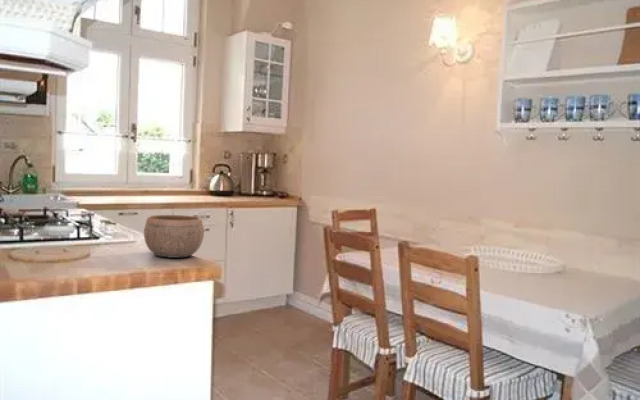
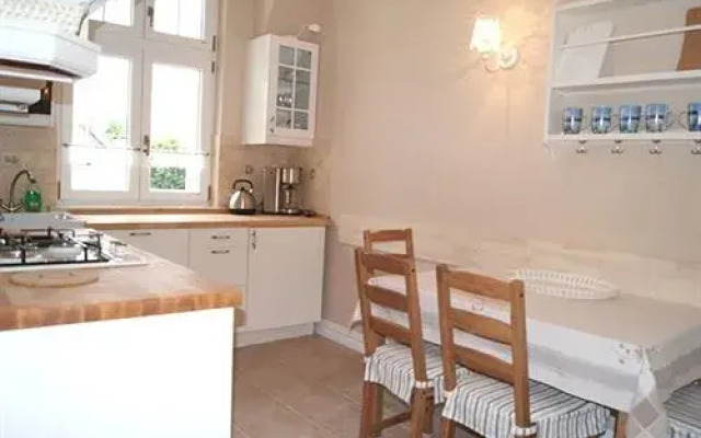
- bowl [143,214,205,259]
